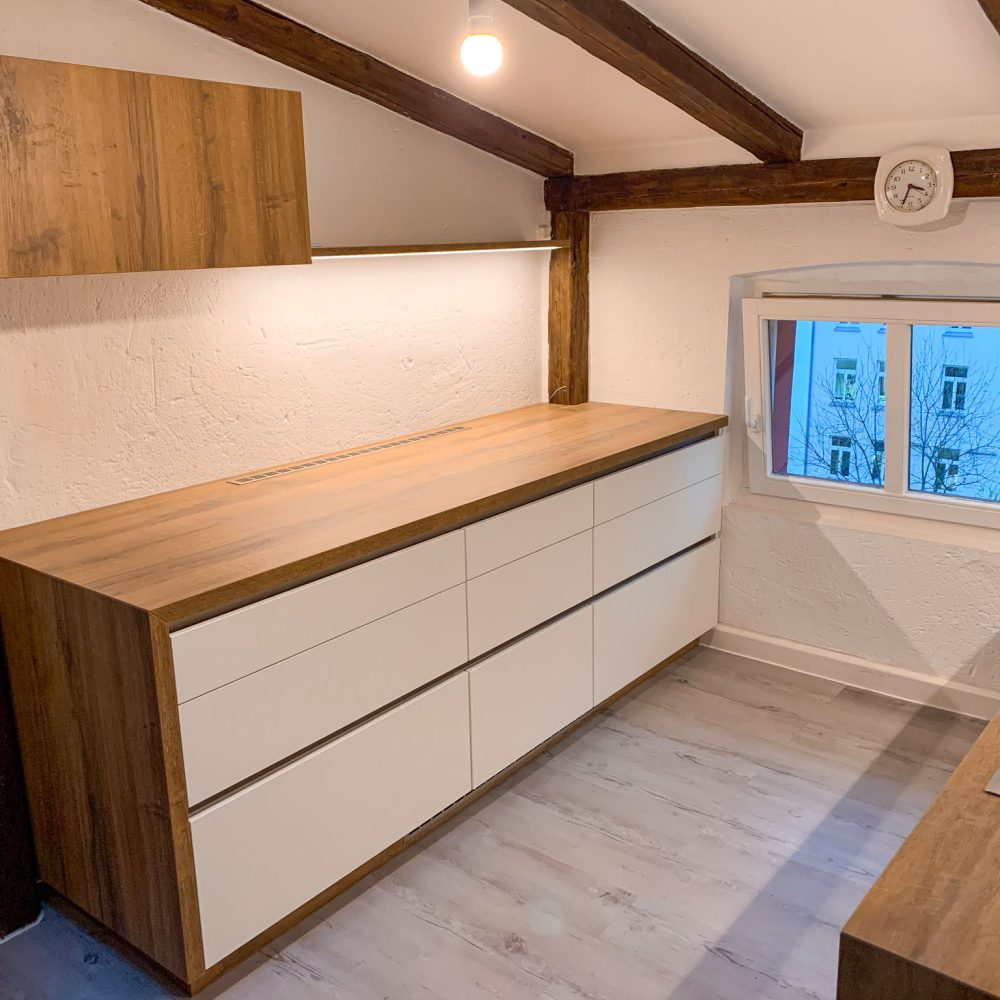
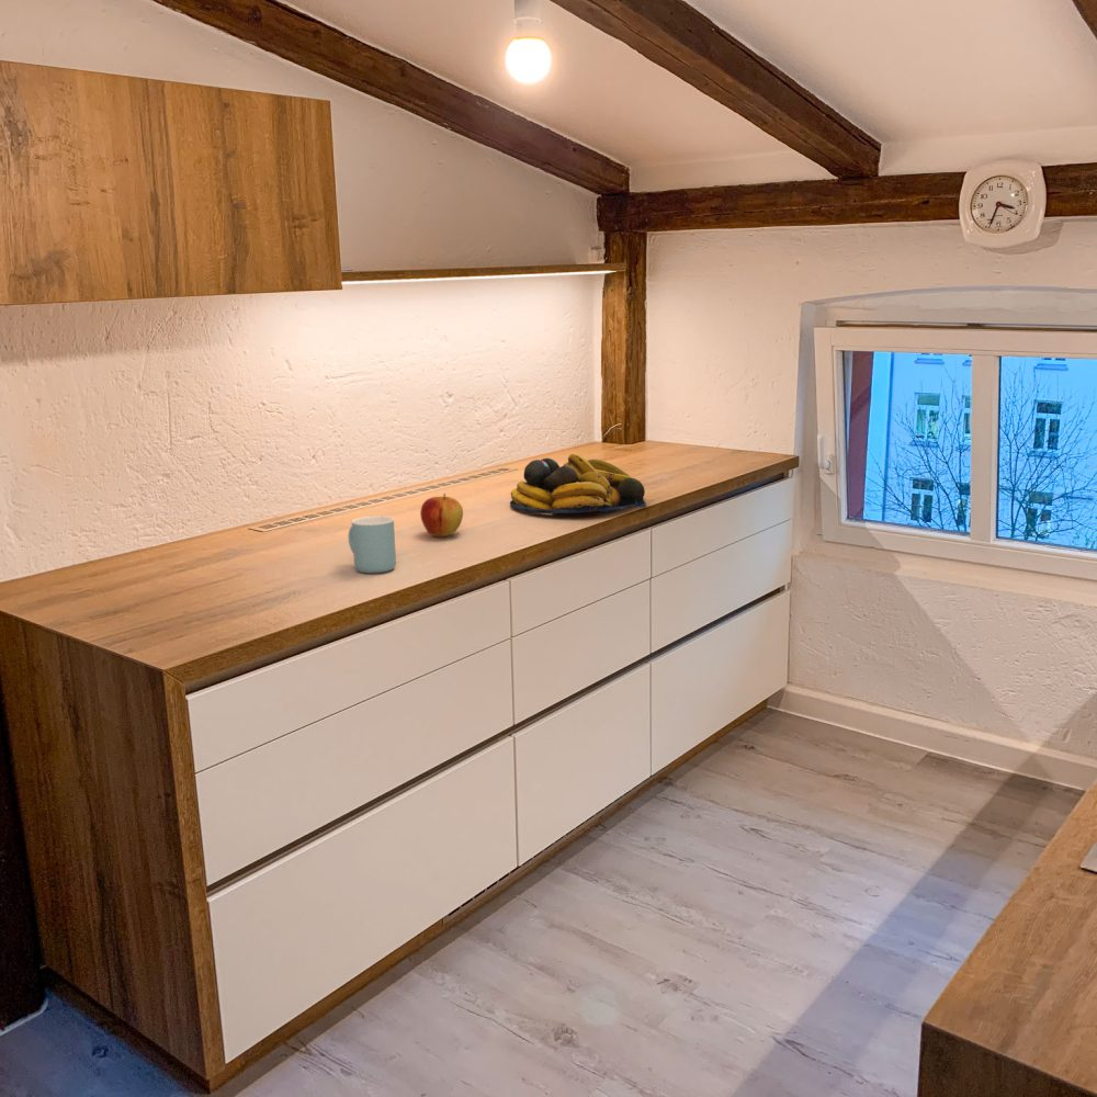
+ fruit bowl [509,452,647,514]
+ apple [419,493,464,538]
+ mug [348,516,397,574]
